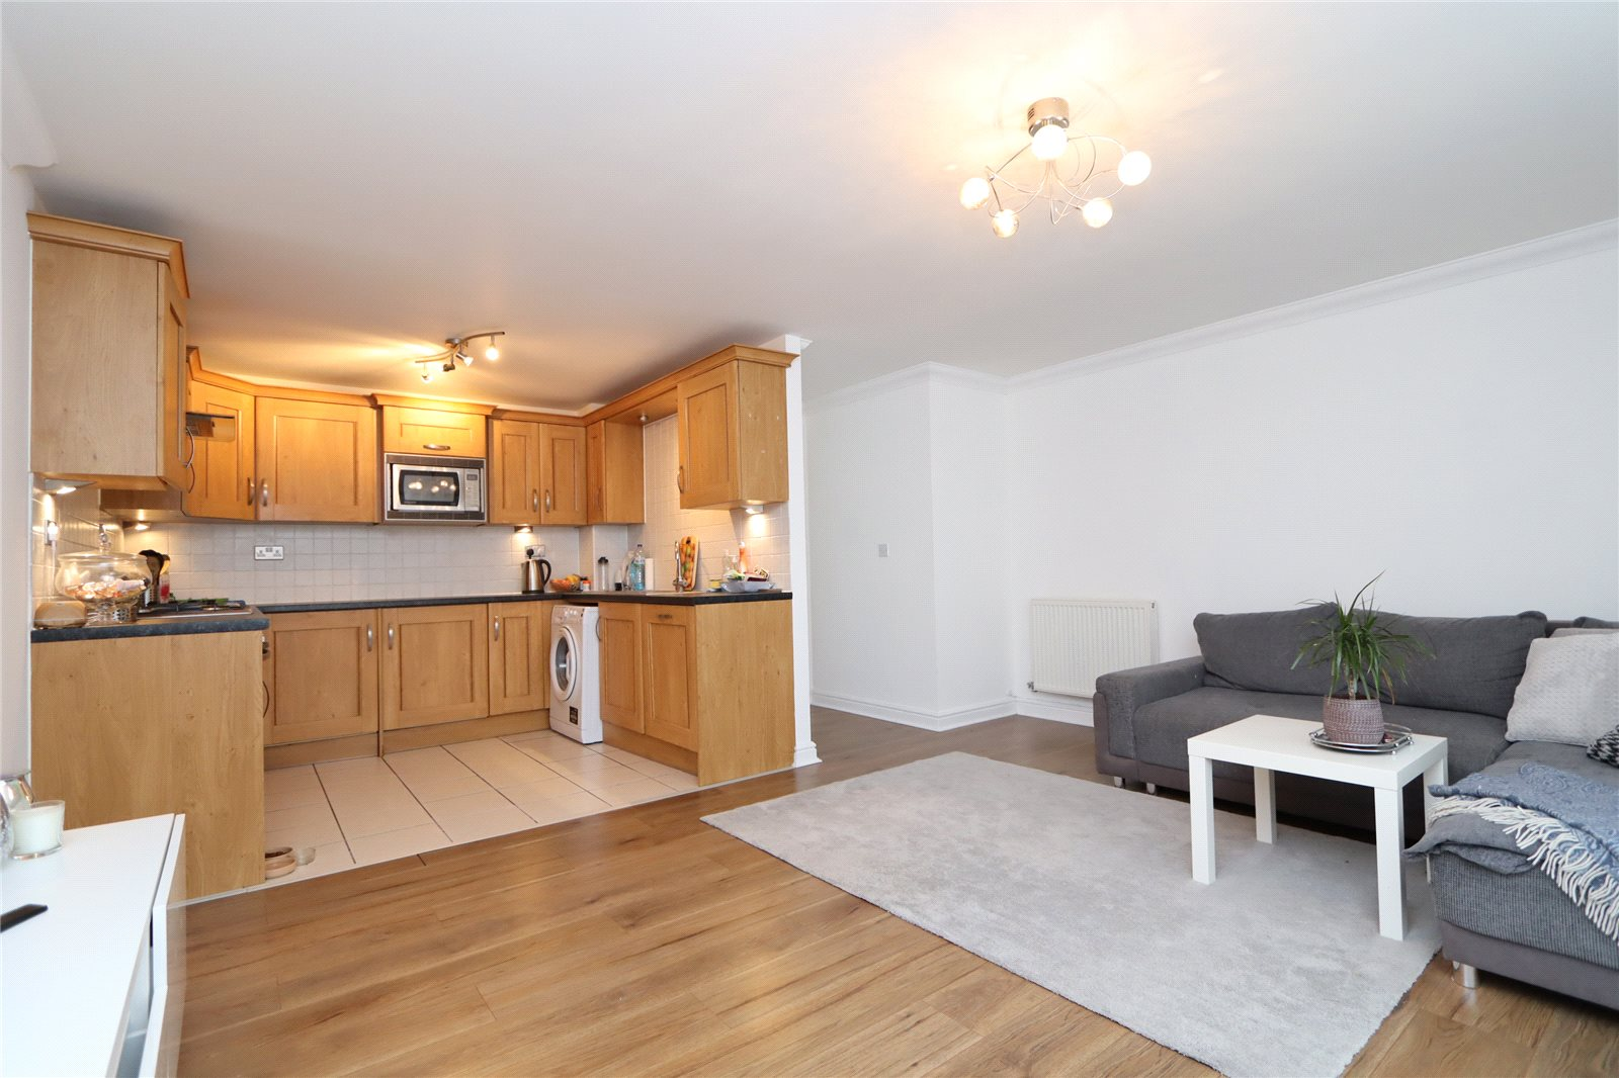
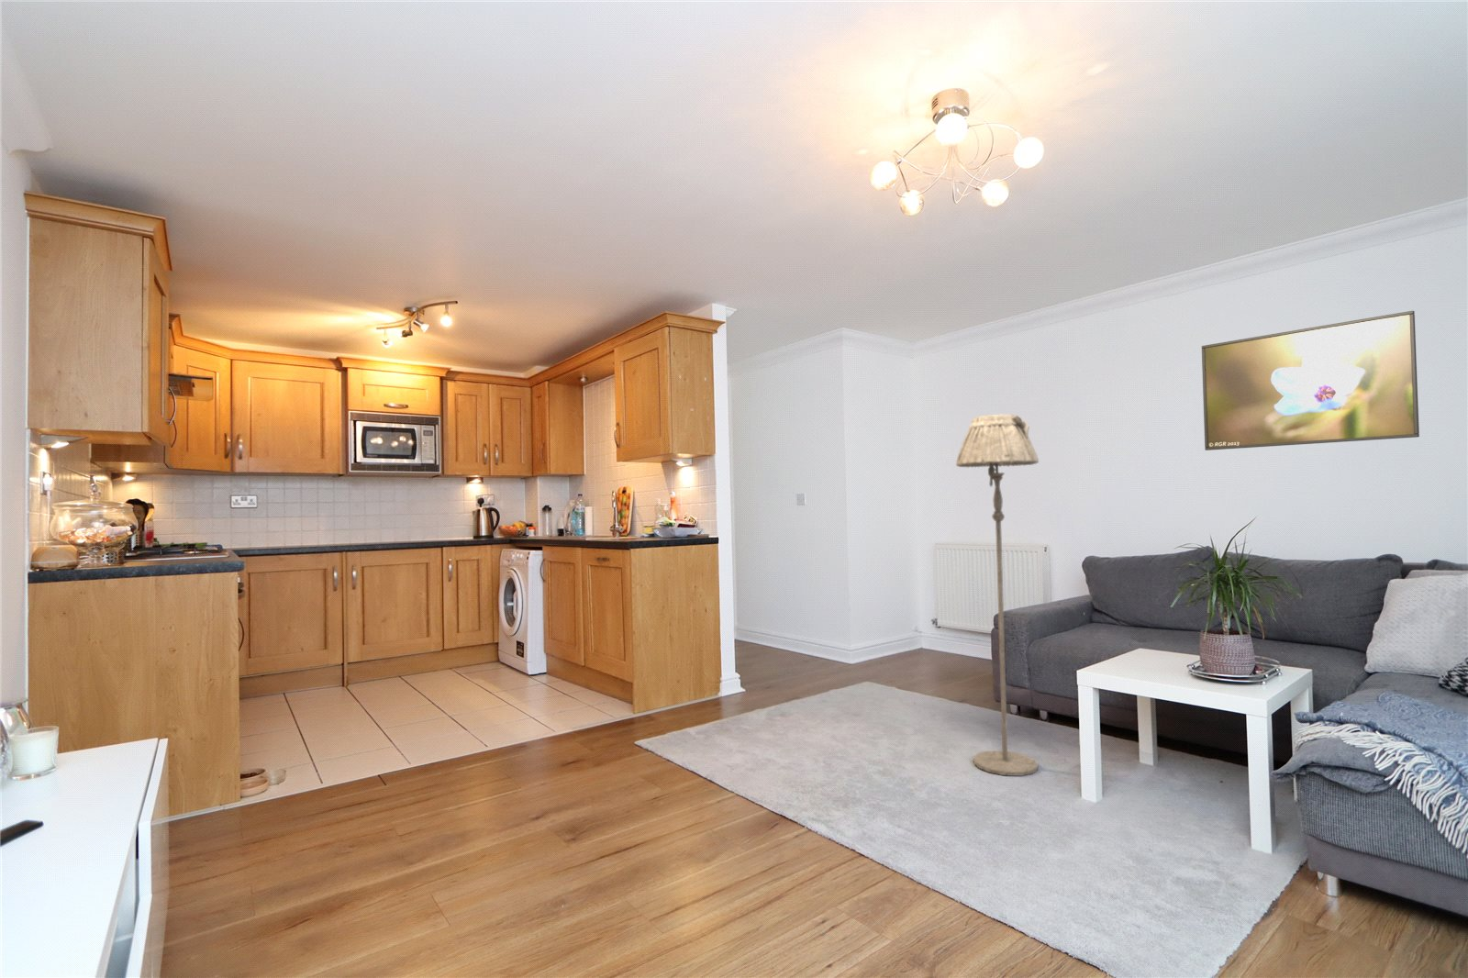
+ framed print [1201,310,1420,452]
+ floor lamp [955,414,1039,777]
